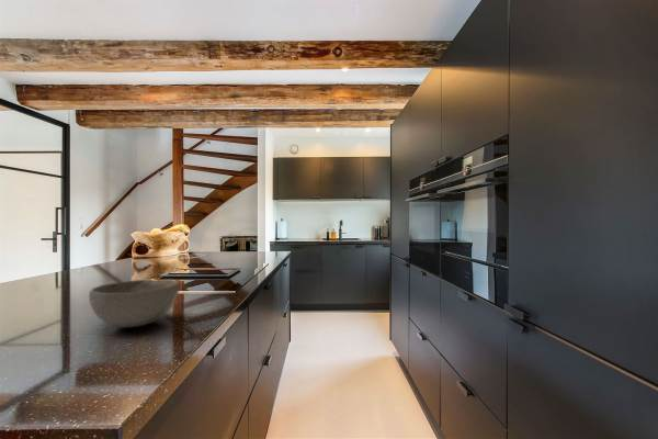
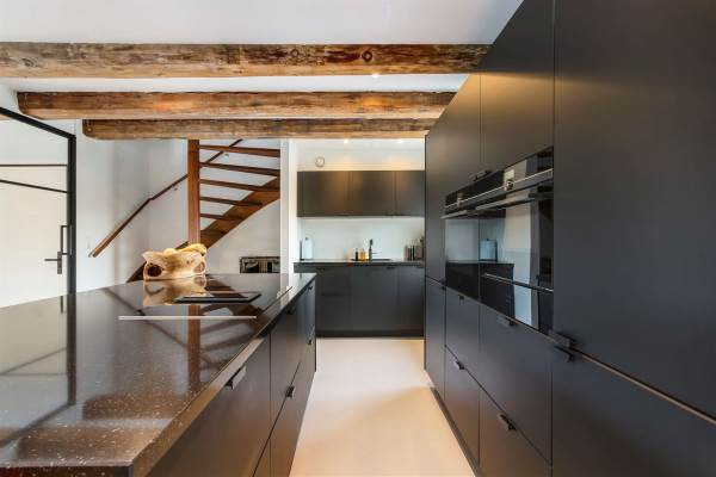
- bowl [88,279,180,328]
